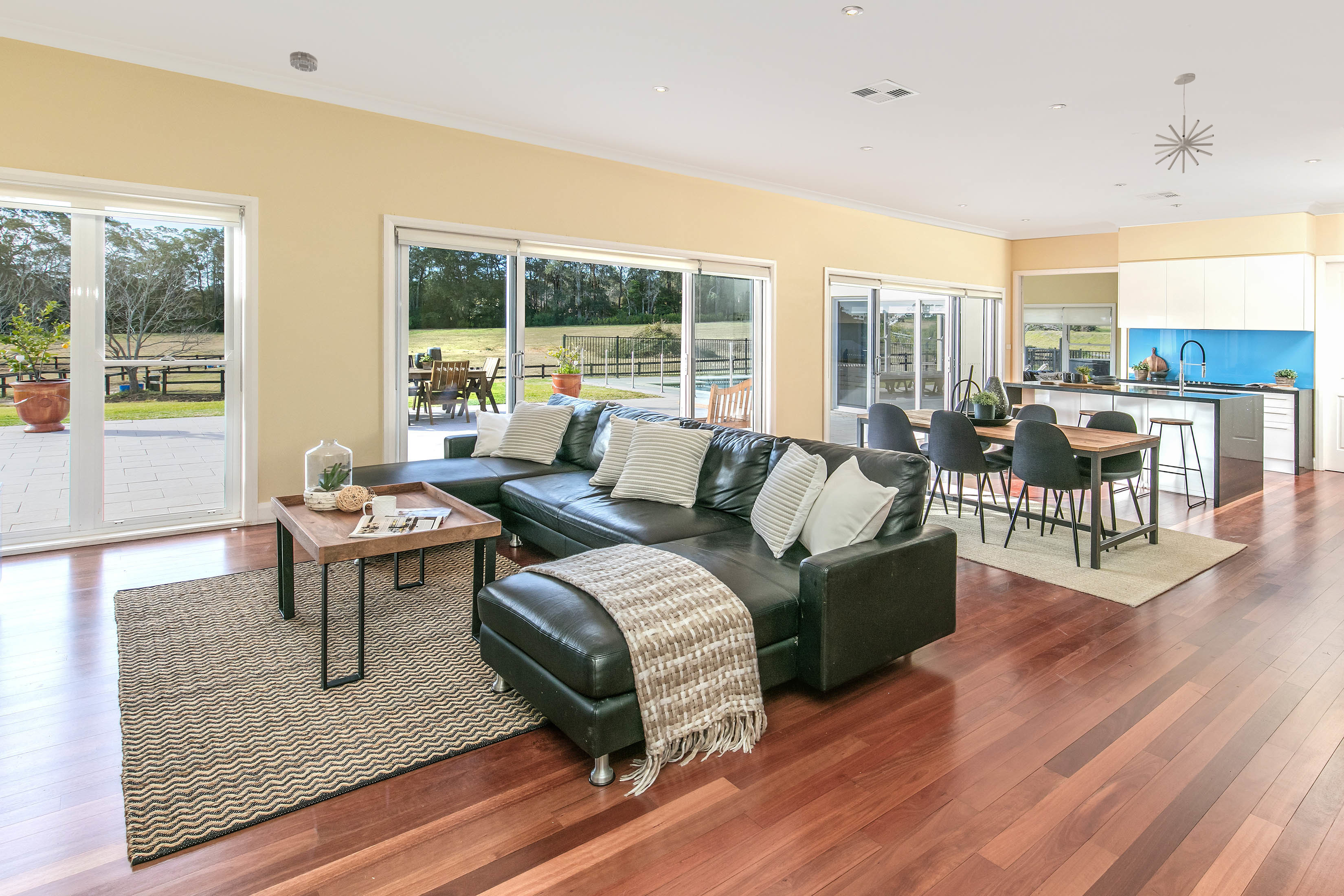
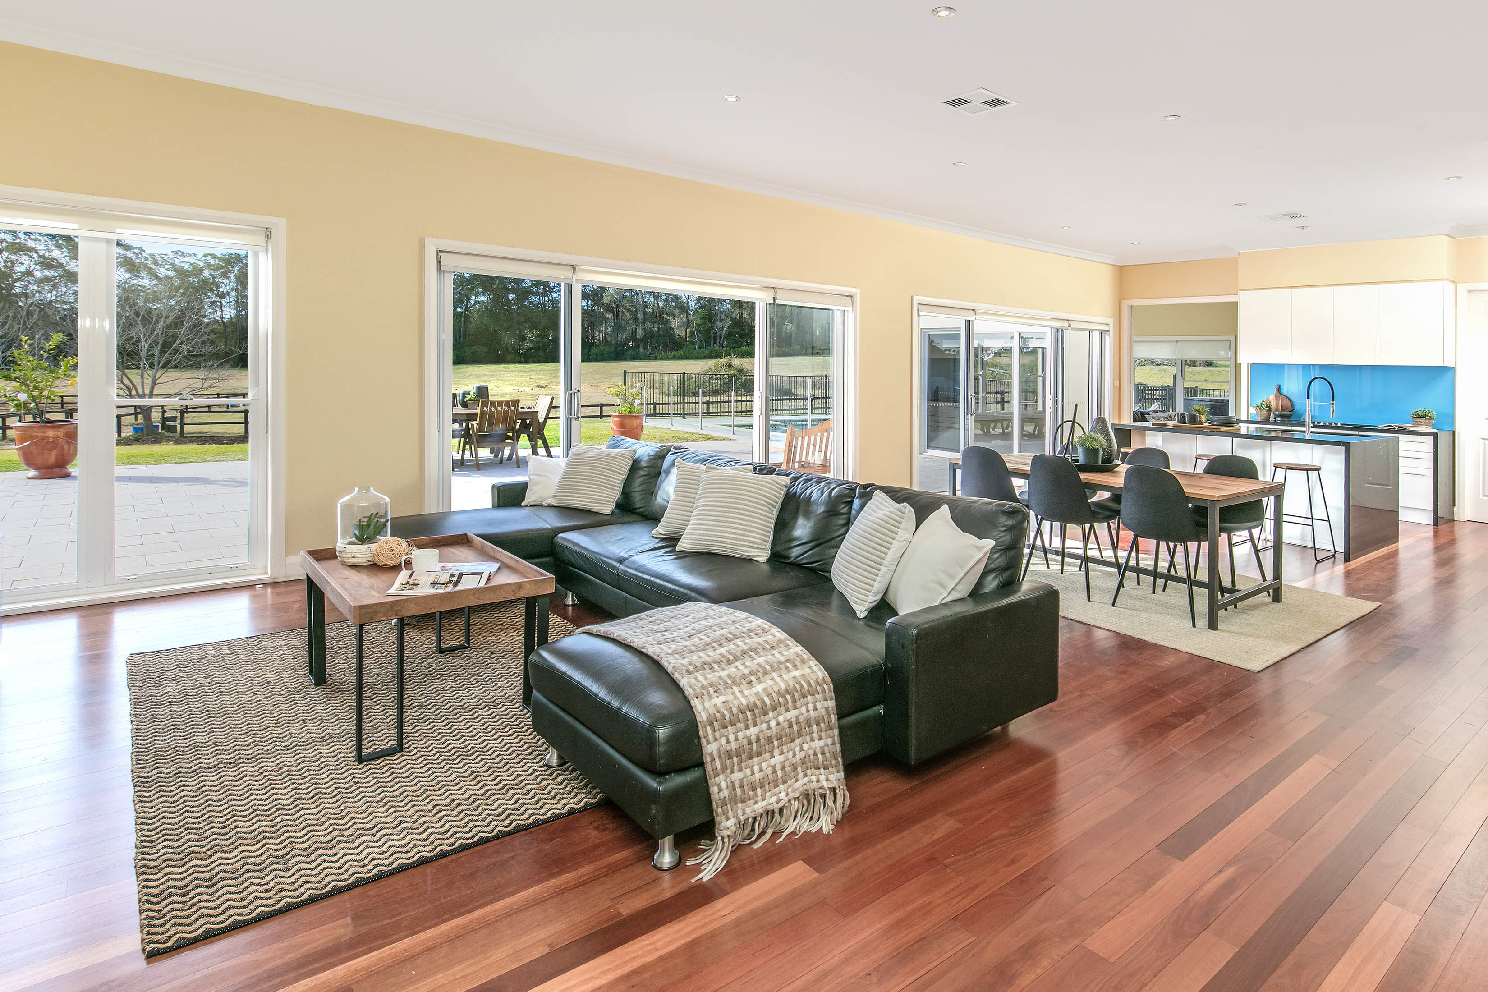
- smoke detector [290,51,318,72]
- pendant light [1154,73,1214,173]
